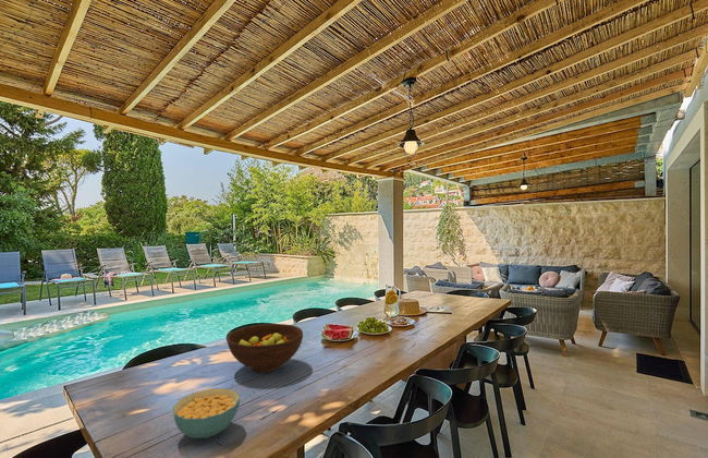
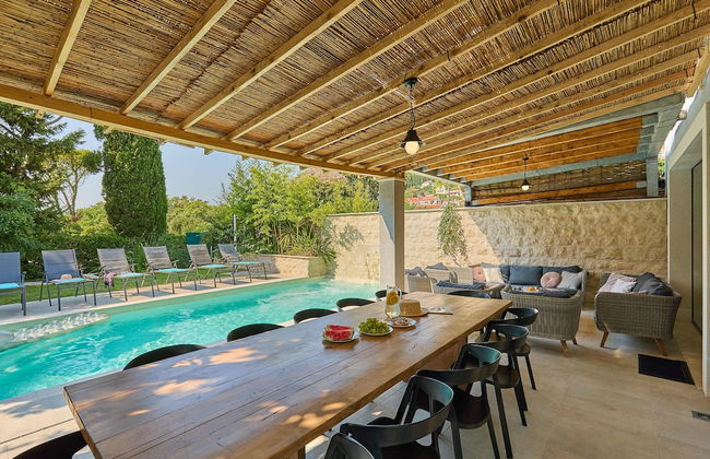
- cereal bowl [172,387,241,439]
- fruit bowl [227,323,304,373]
